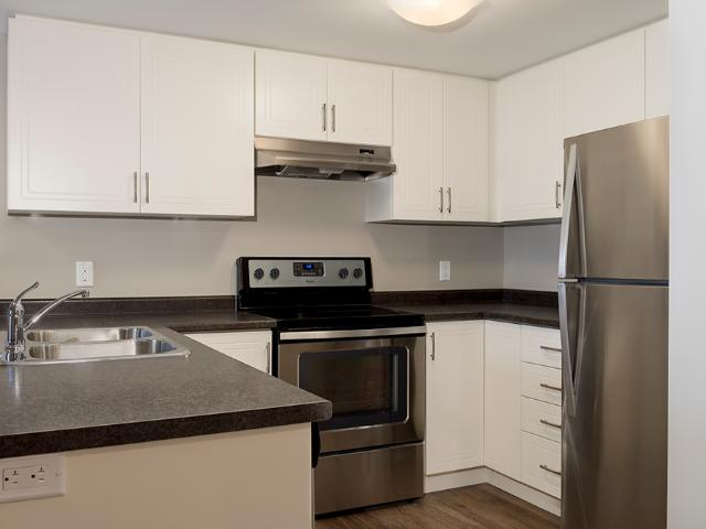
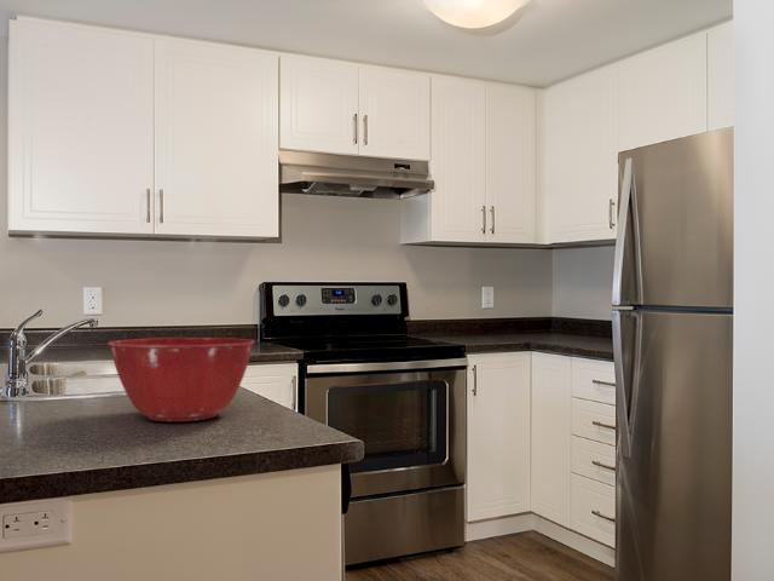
+ mixing bowl [106,336,256,422]
